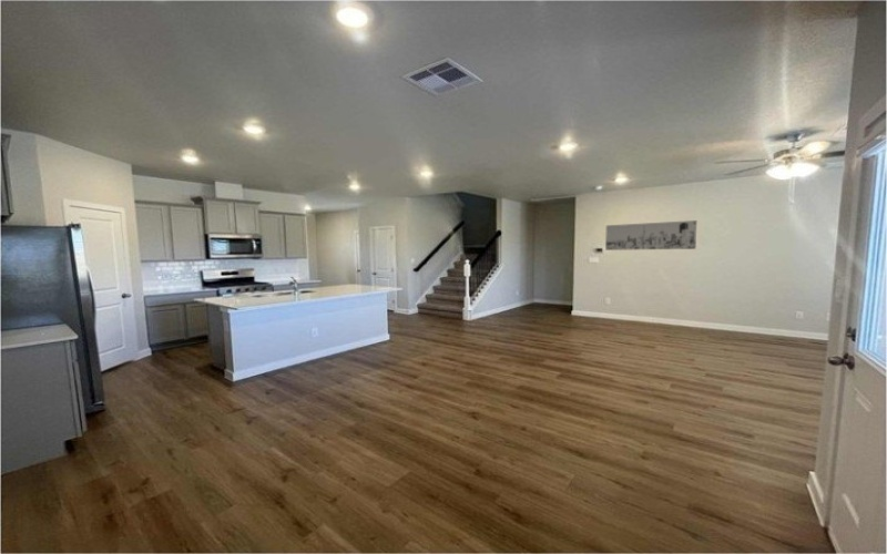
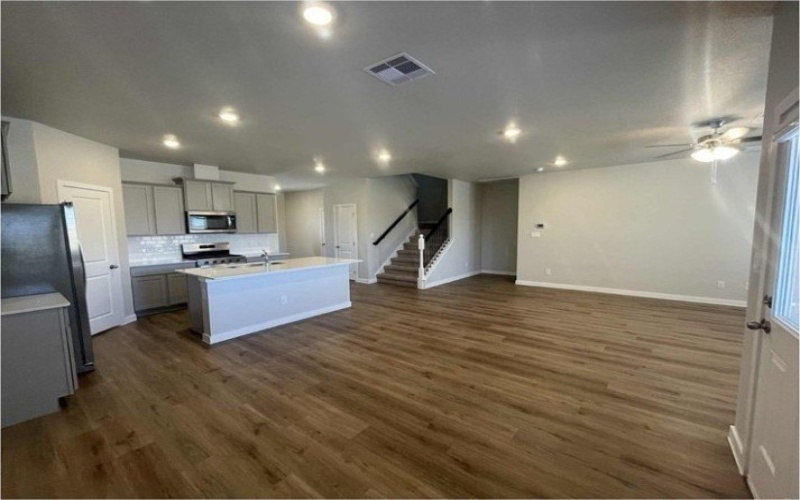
- wall art [604,219,697,252]
